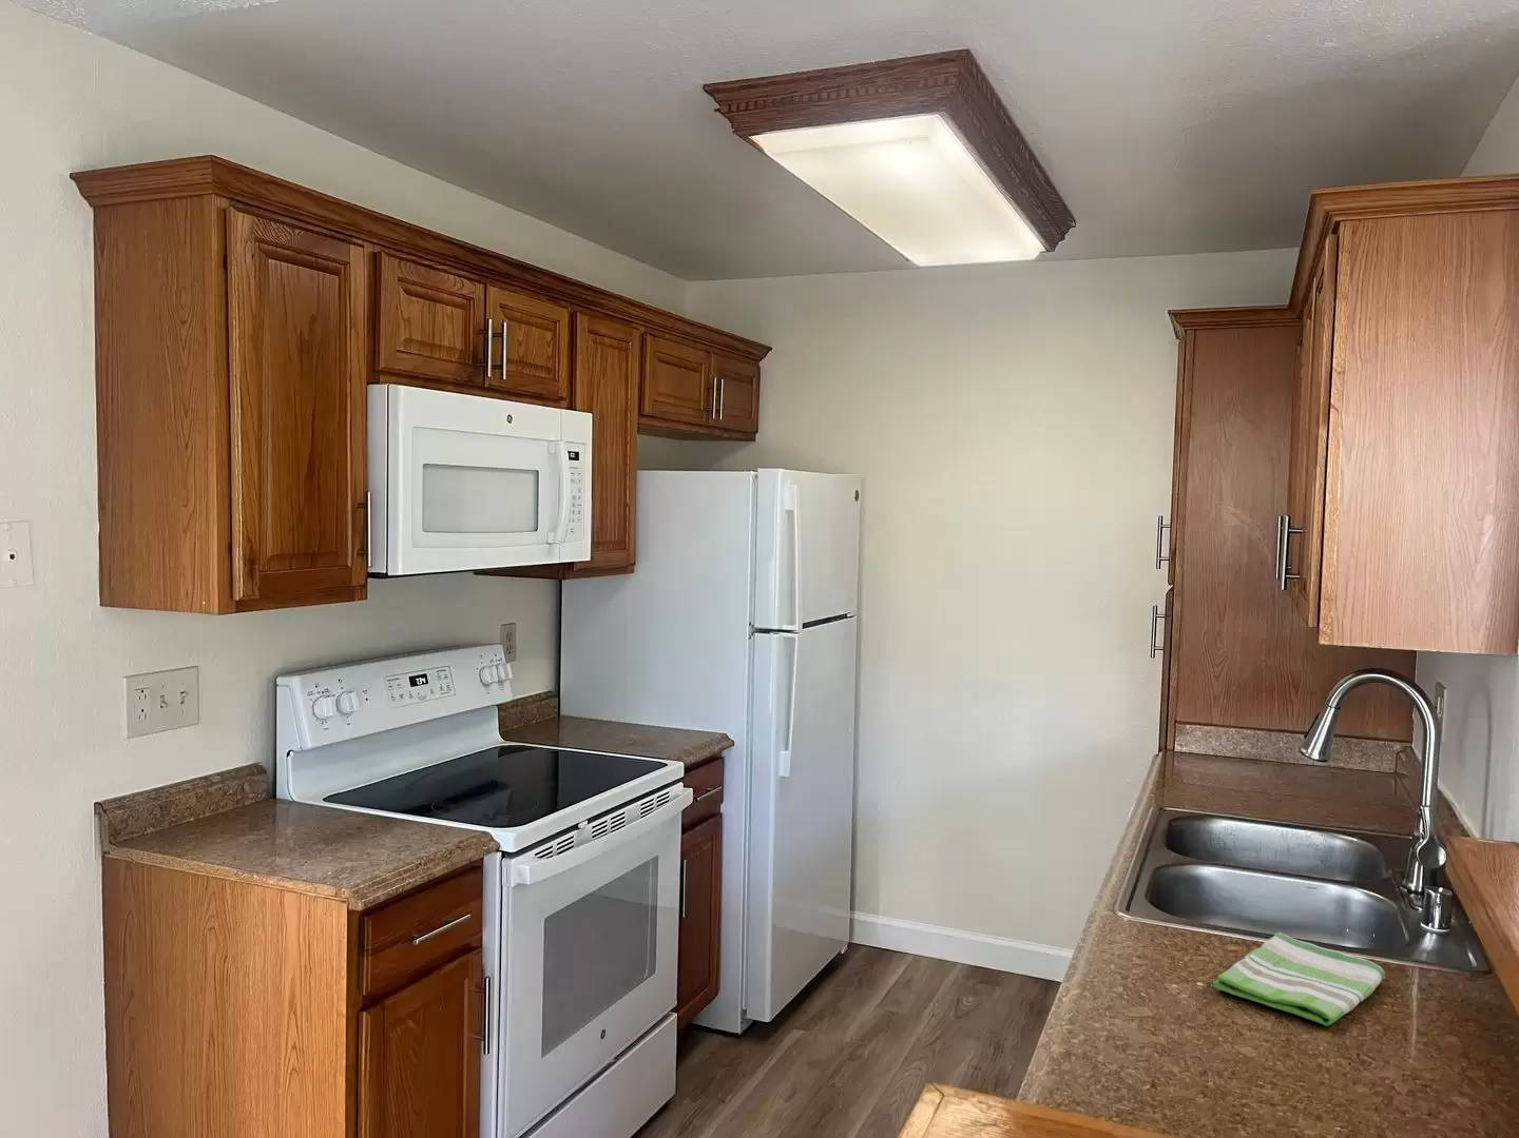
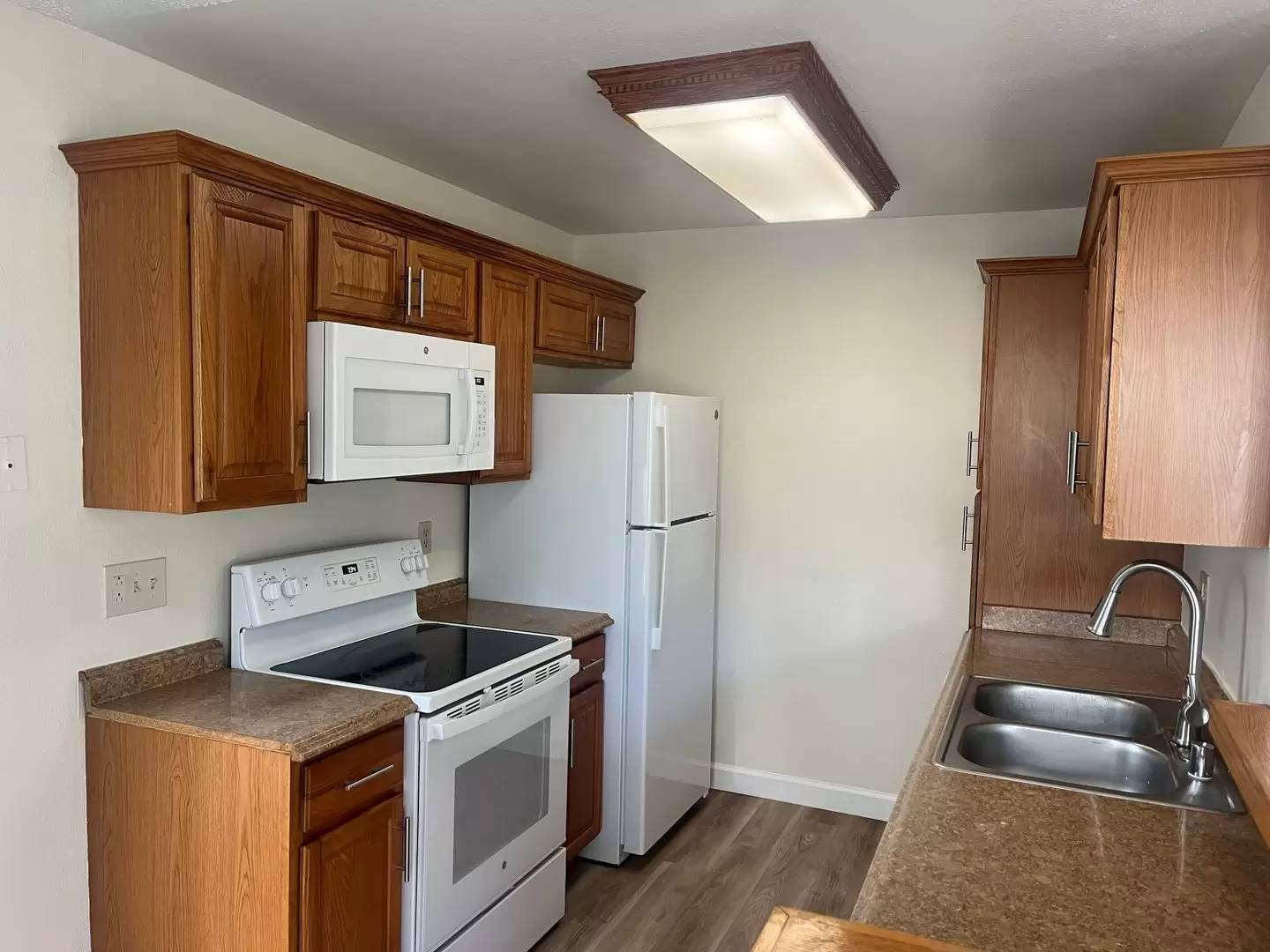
- dish towel [1213,931,1386,1027]
